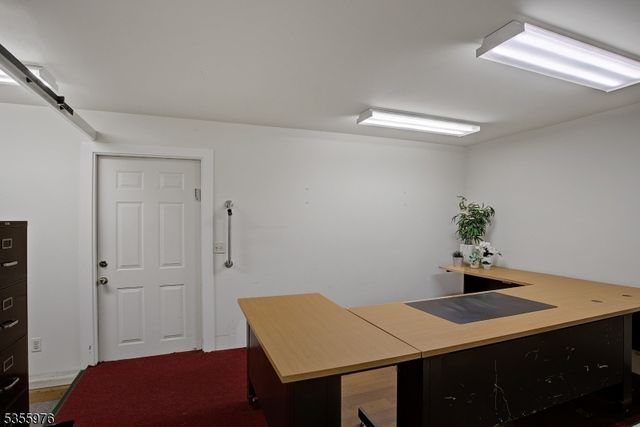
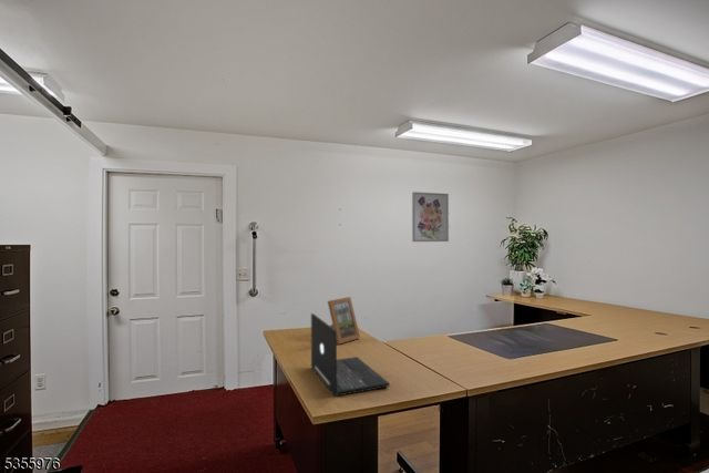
+ wall art [411,191,450,243]
+ laptop [310,312,390,398]
+ picture frame [327,296,361,346]
